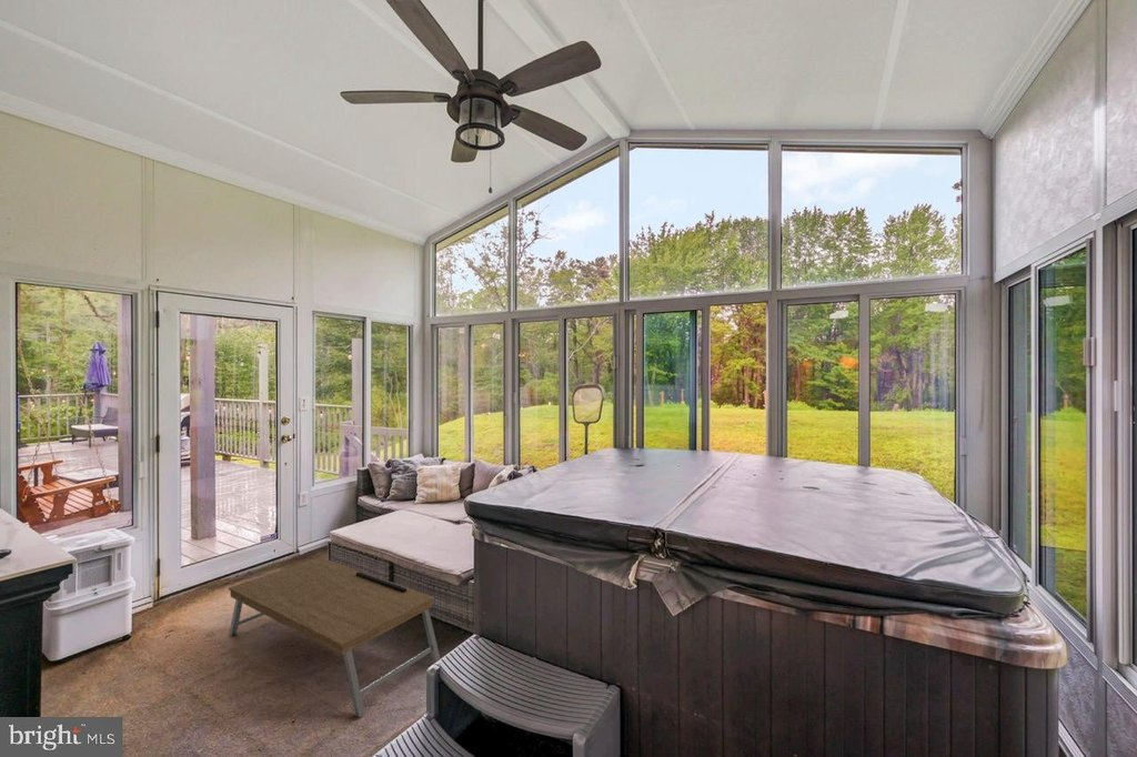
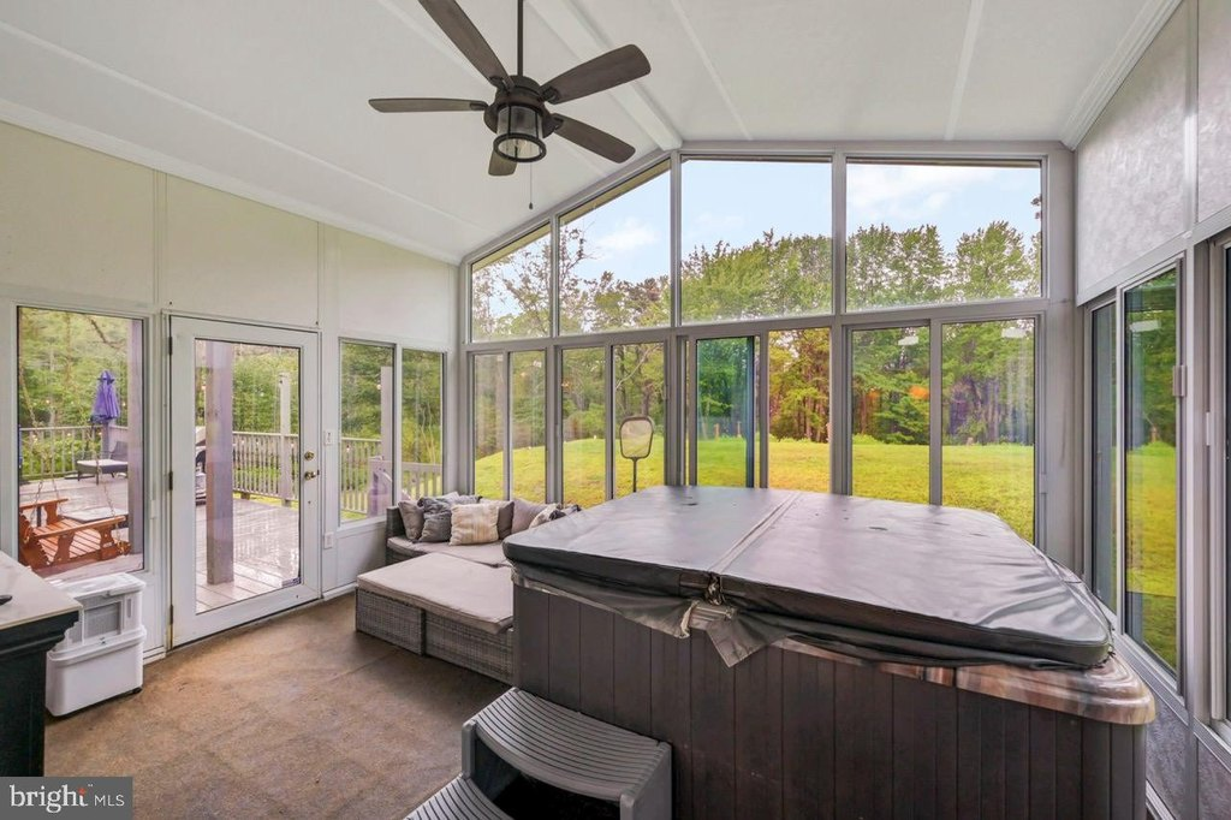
- coffee table [228,556,441,718]
